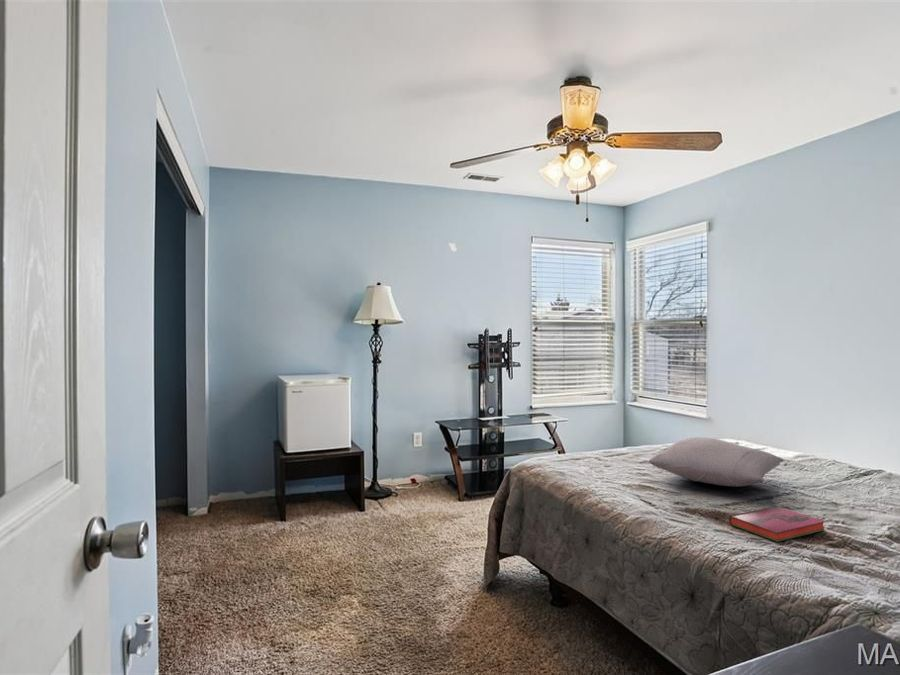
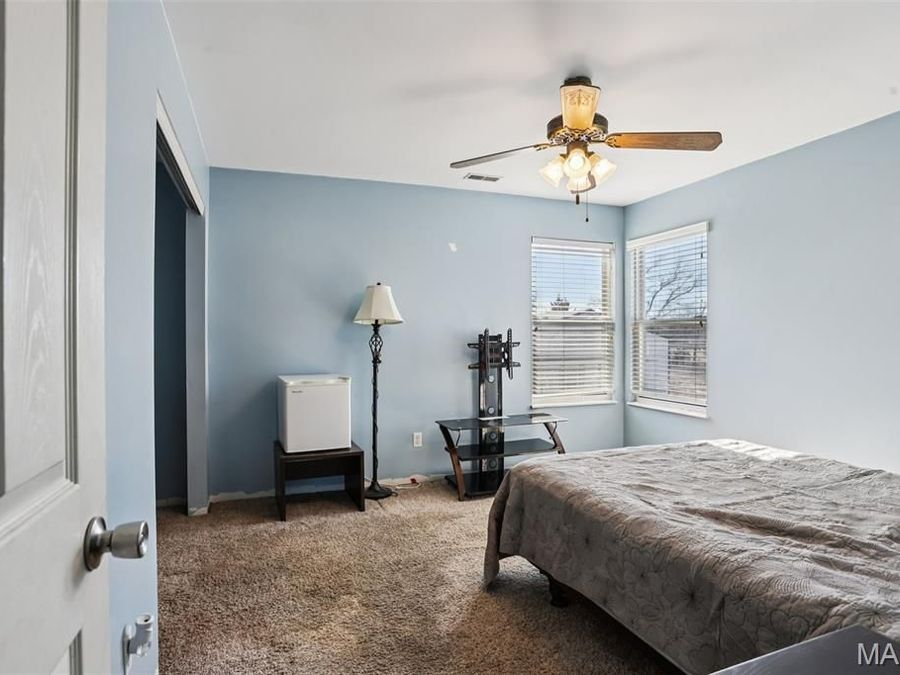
- pillow [648,436,785,487]
- hardback book [728,505,826,543]
